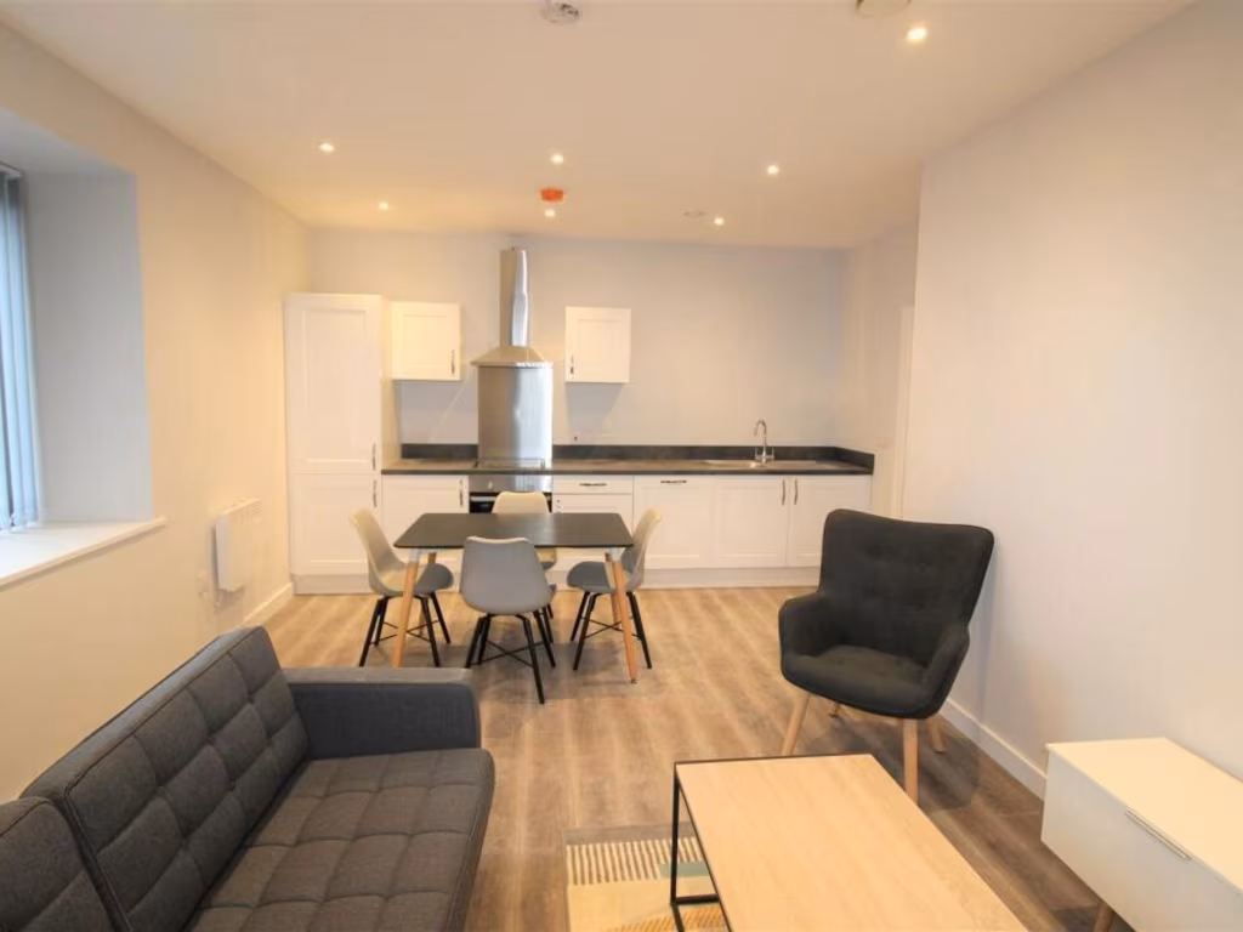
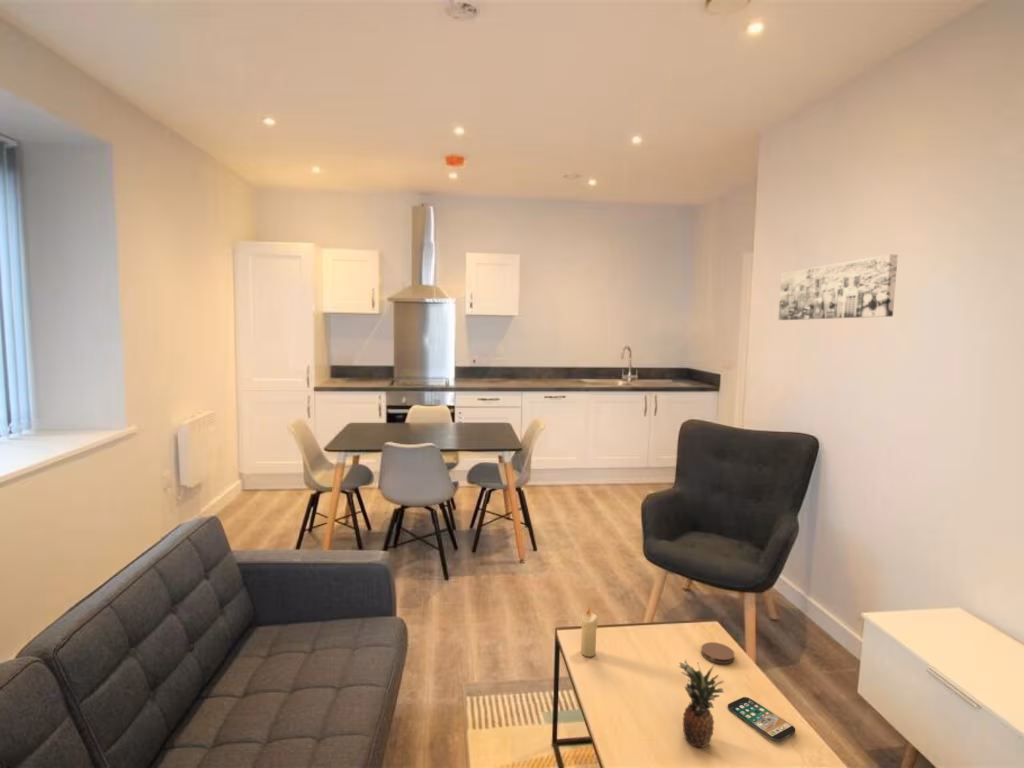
+ coaster [700,641,735,665]
+ candle [580,607,599,658]
+ smartphone [727,696,796,743]
+ wall art [778,253,899,321]
+ fruit [677,659,726,749]
